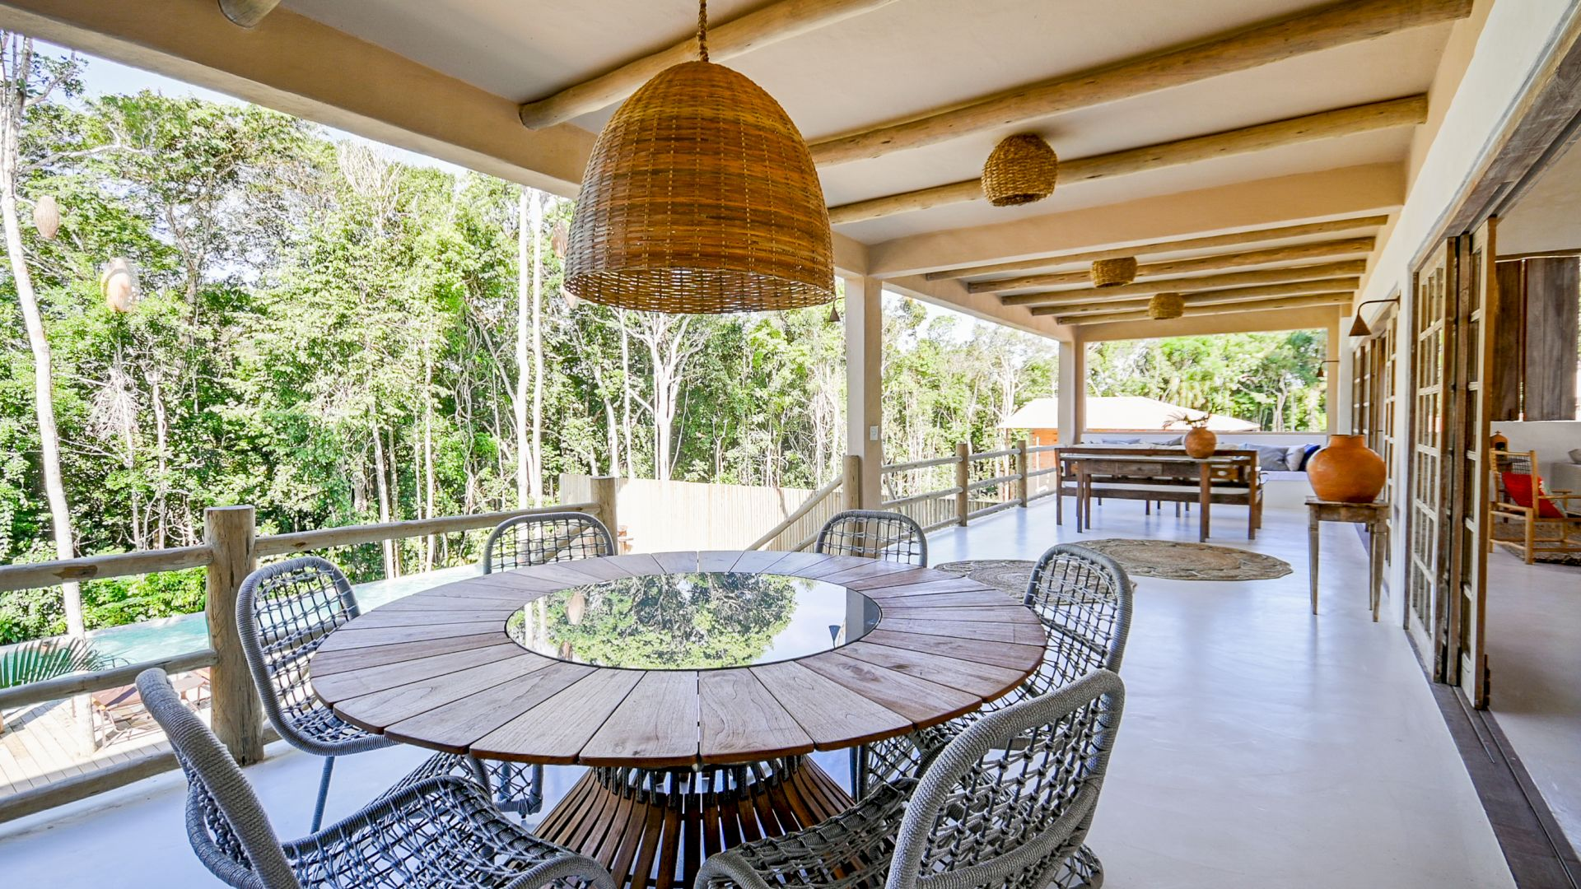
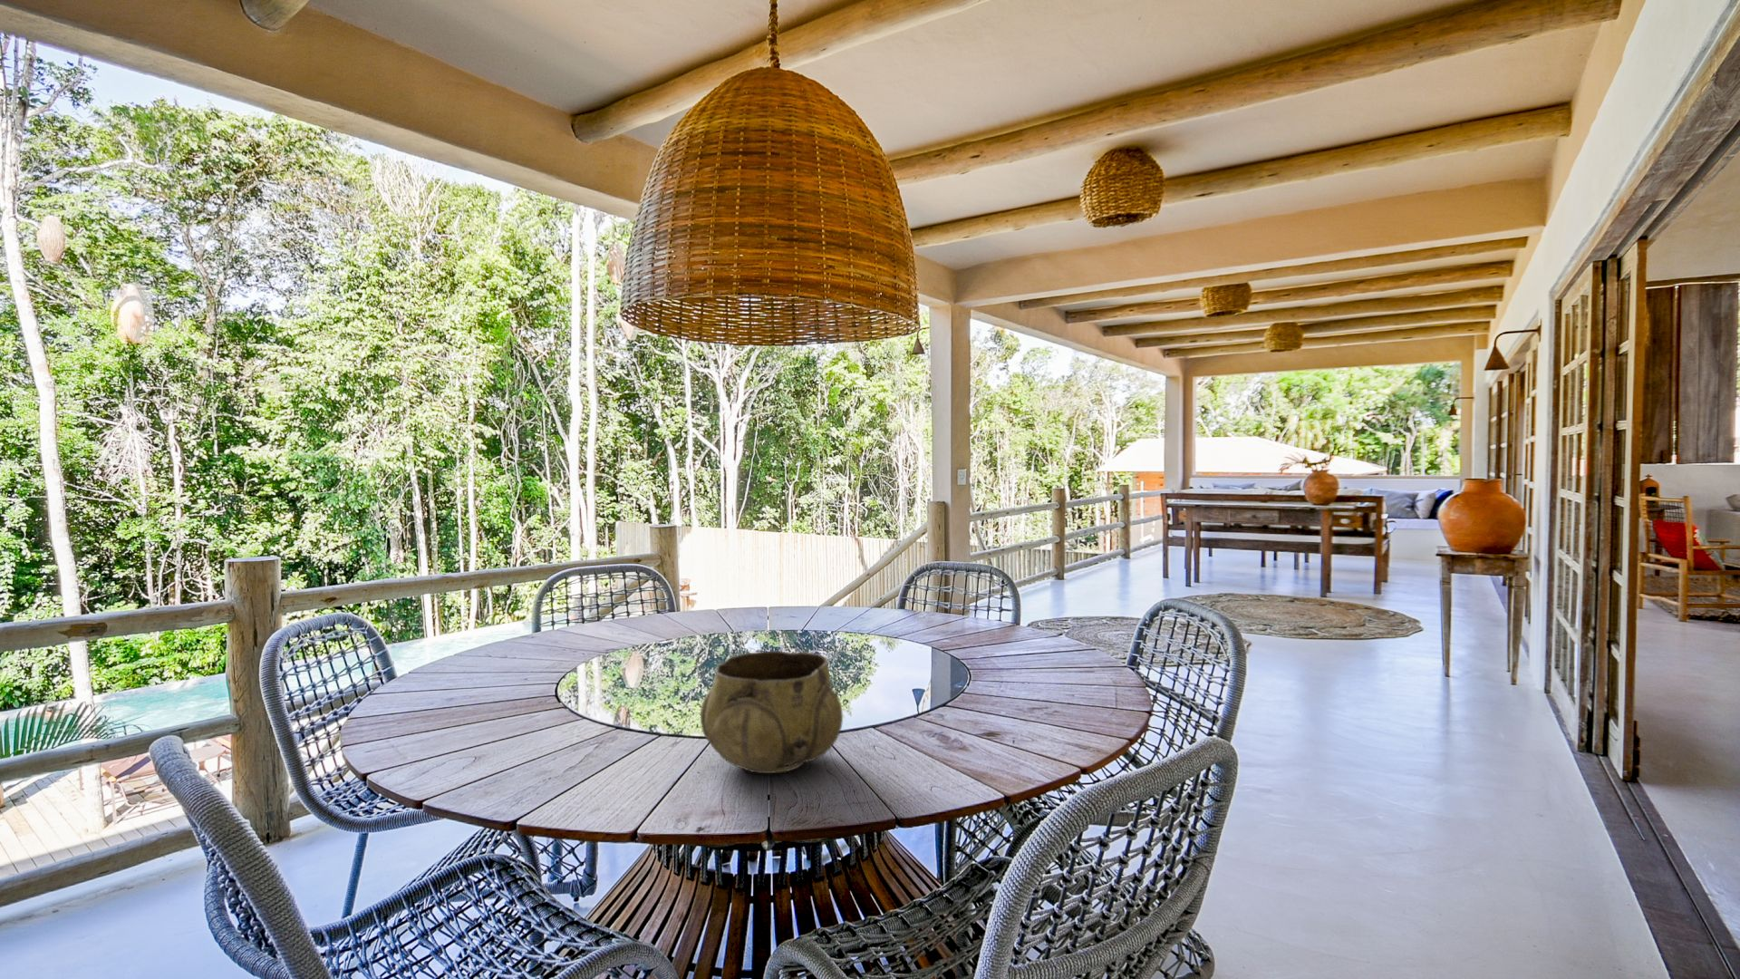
+ decorative bowl [699,650,844,775]
